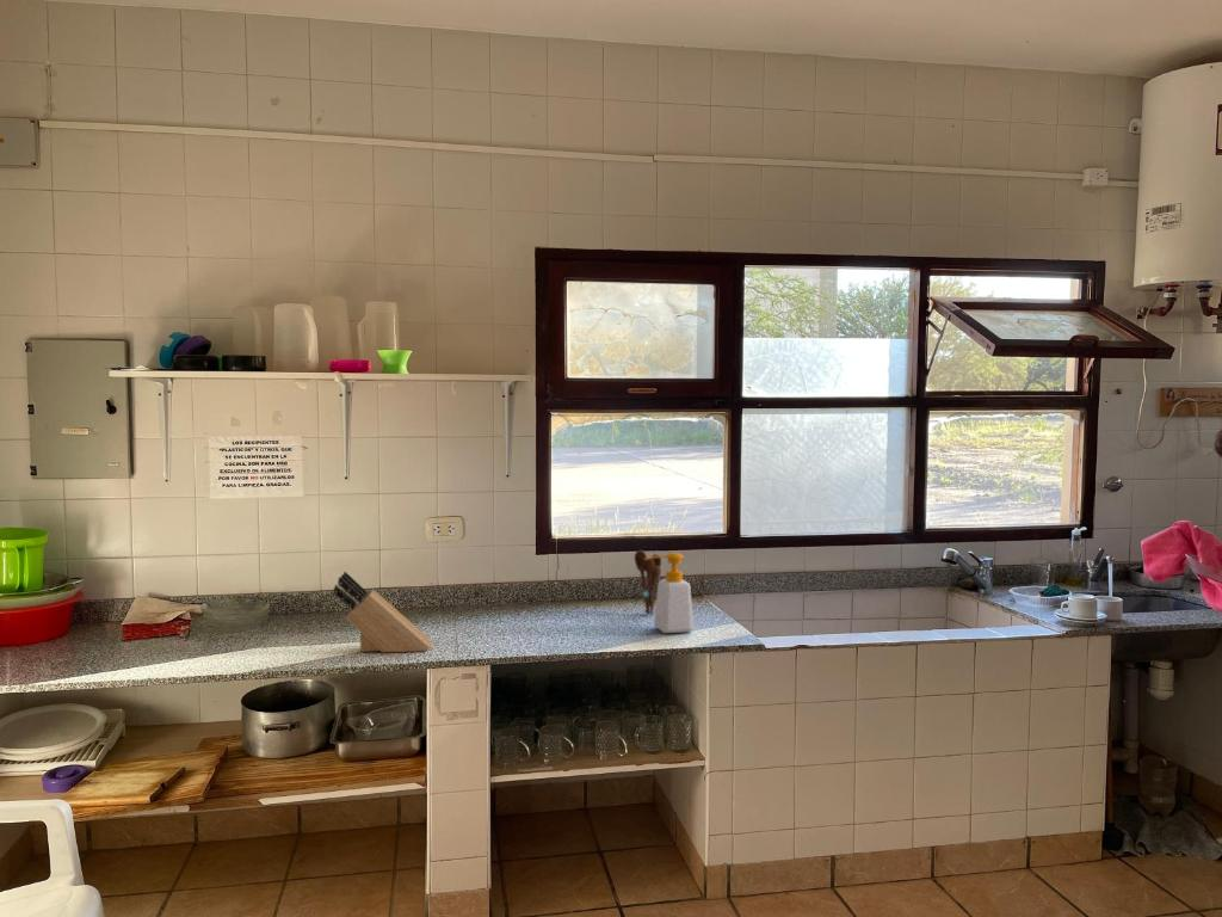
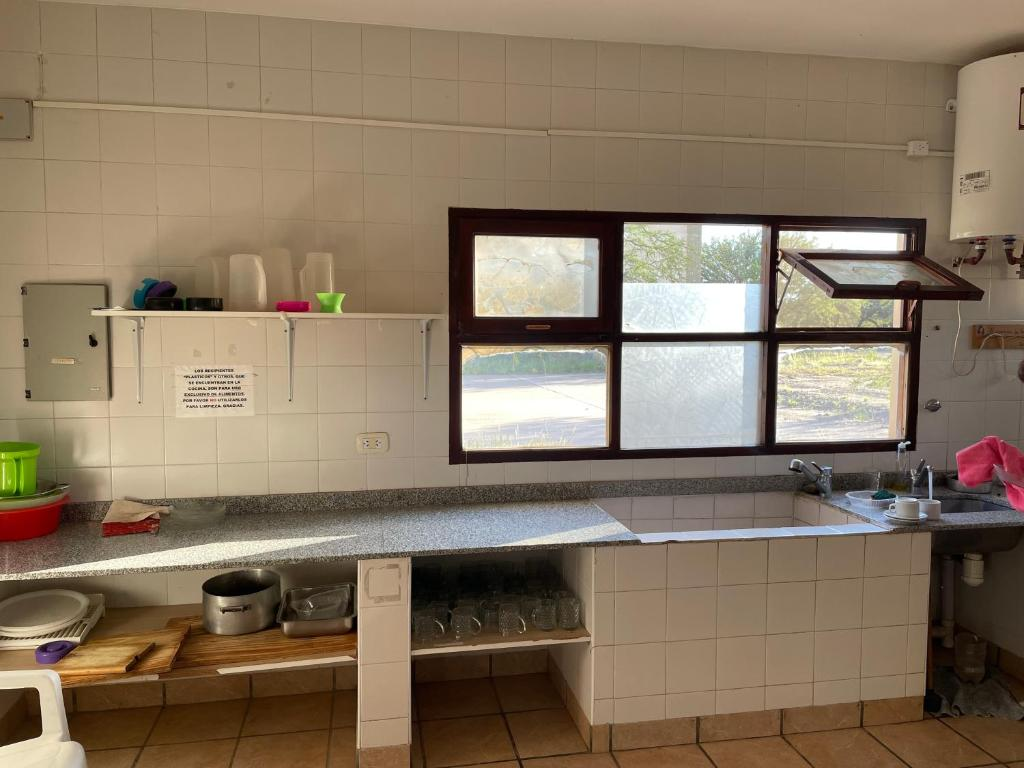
- knife block [333,571,432,653]
- soap bottle [644,552,695,634]
- utensil holder [634,549,662,615]
